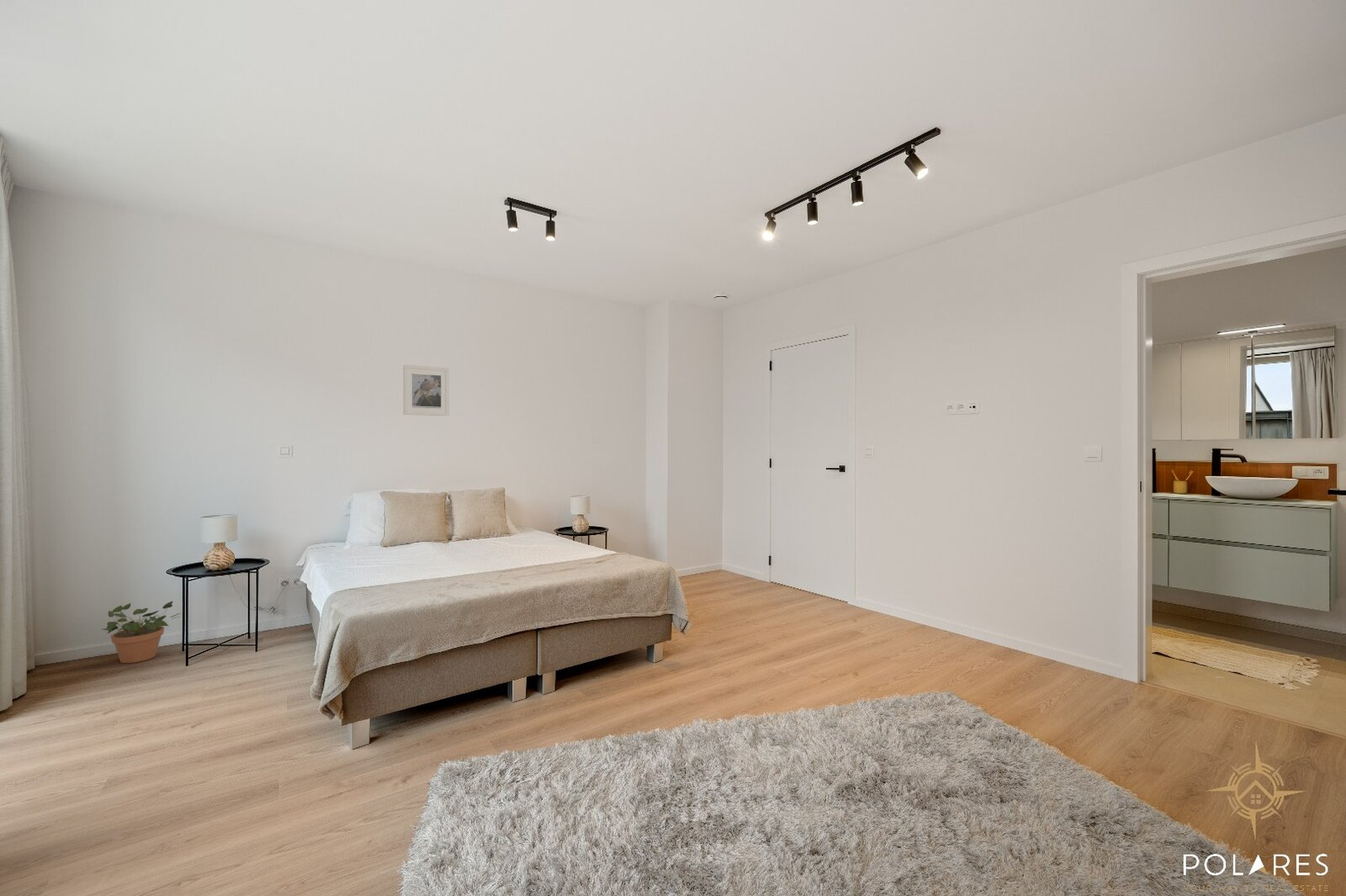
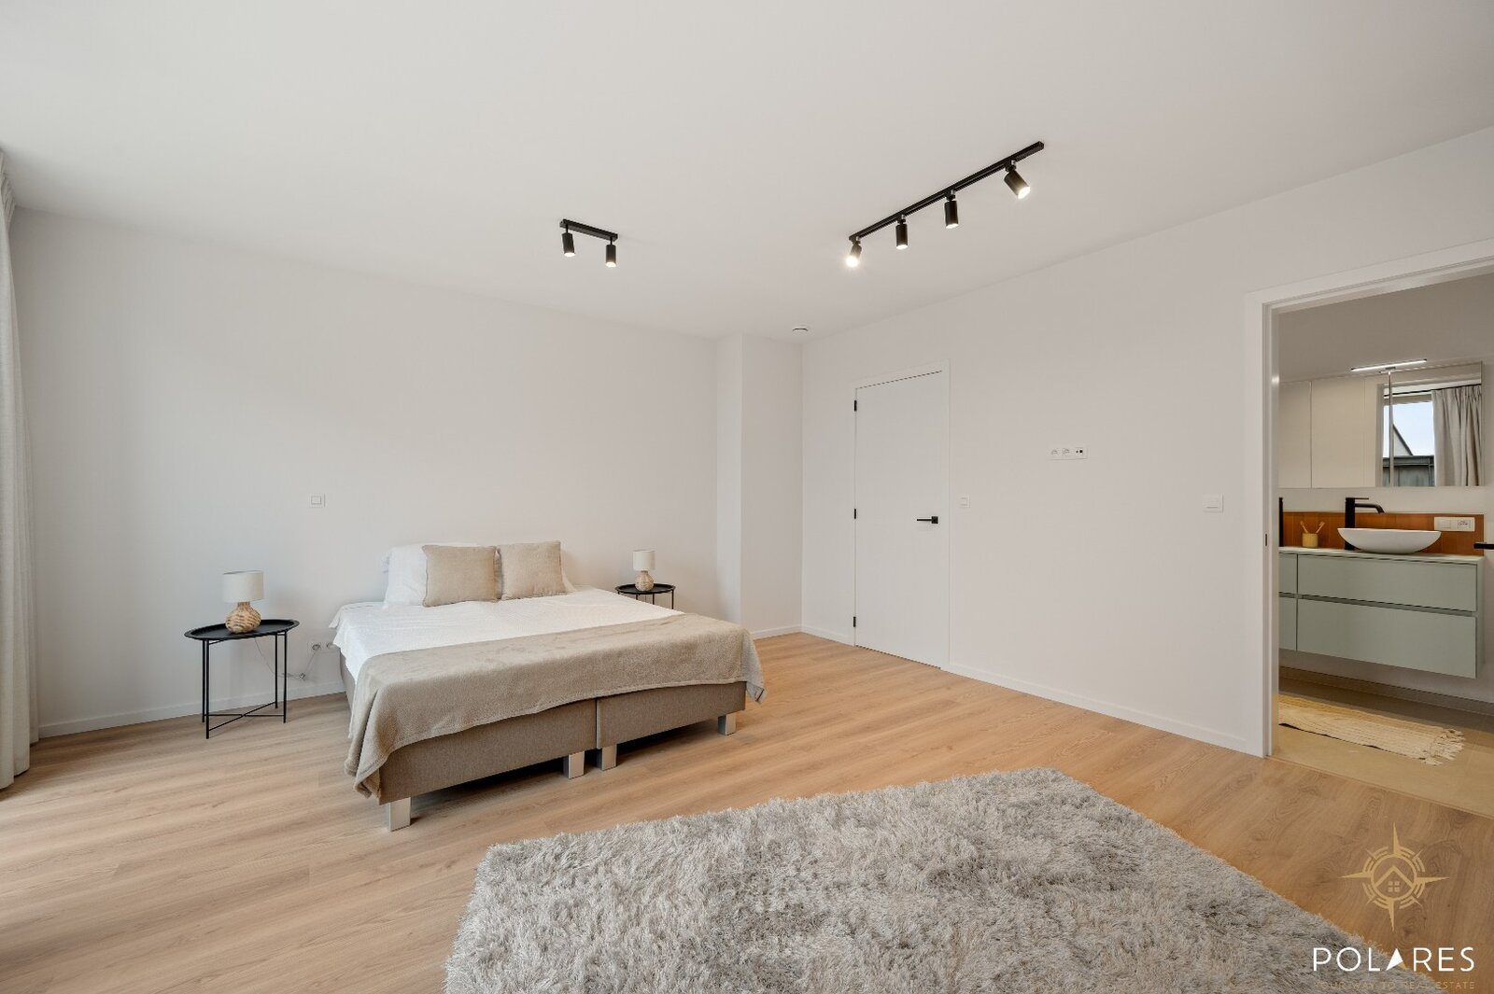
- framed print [403,364,450,416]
- potted plant [102,601,181,664]
